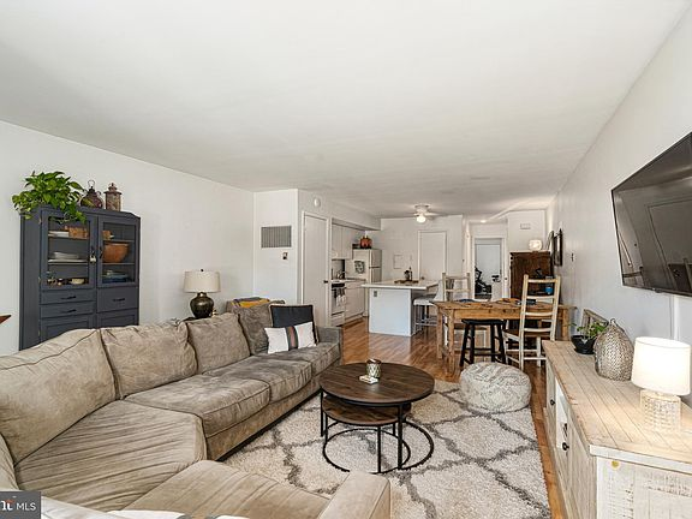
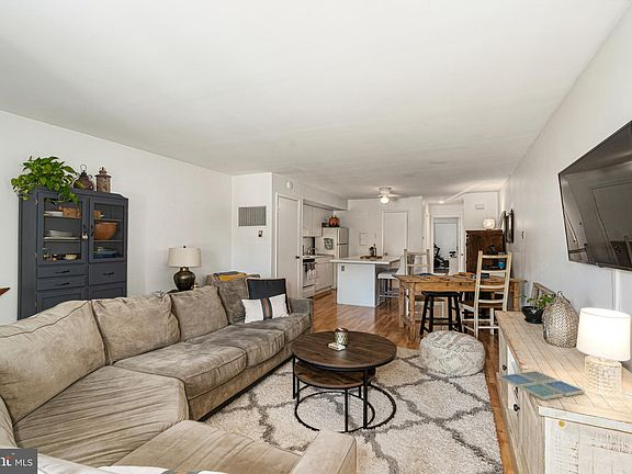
+ drink coaster [497,370,586,400]
